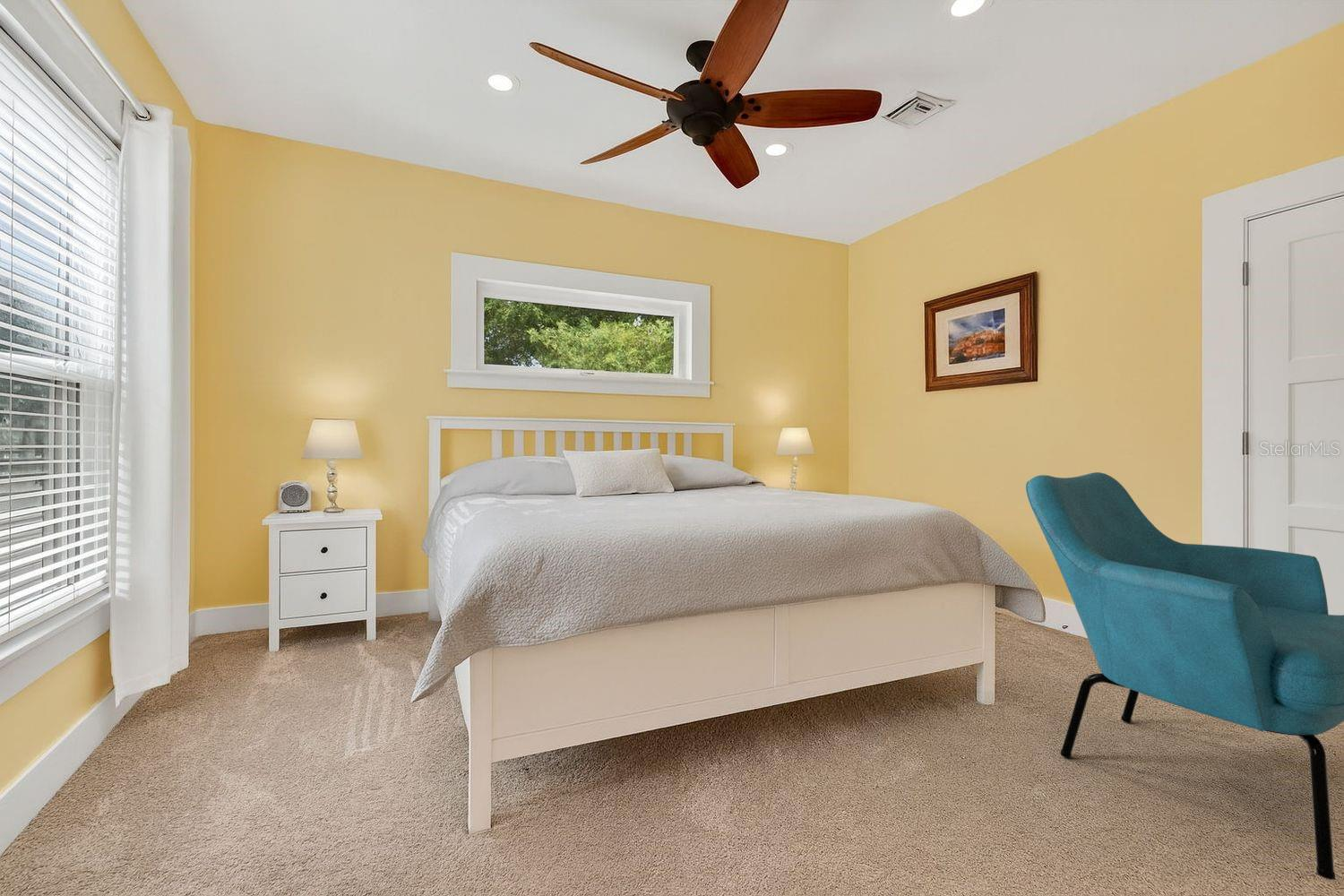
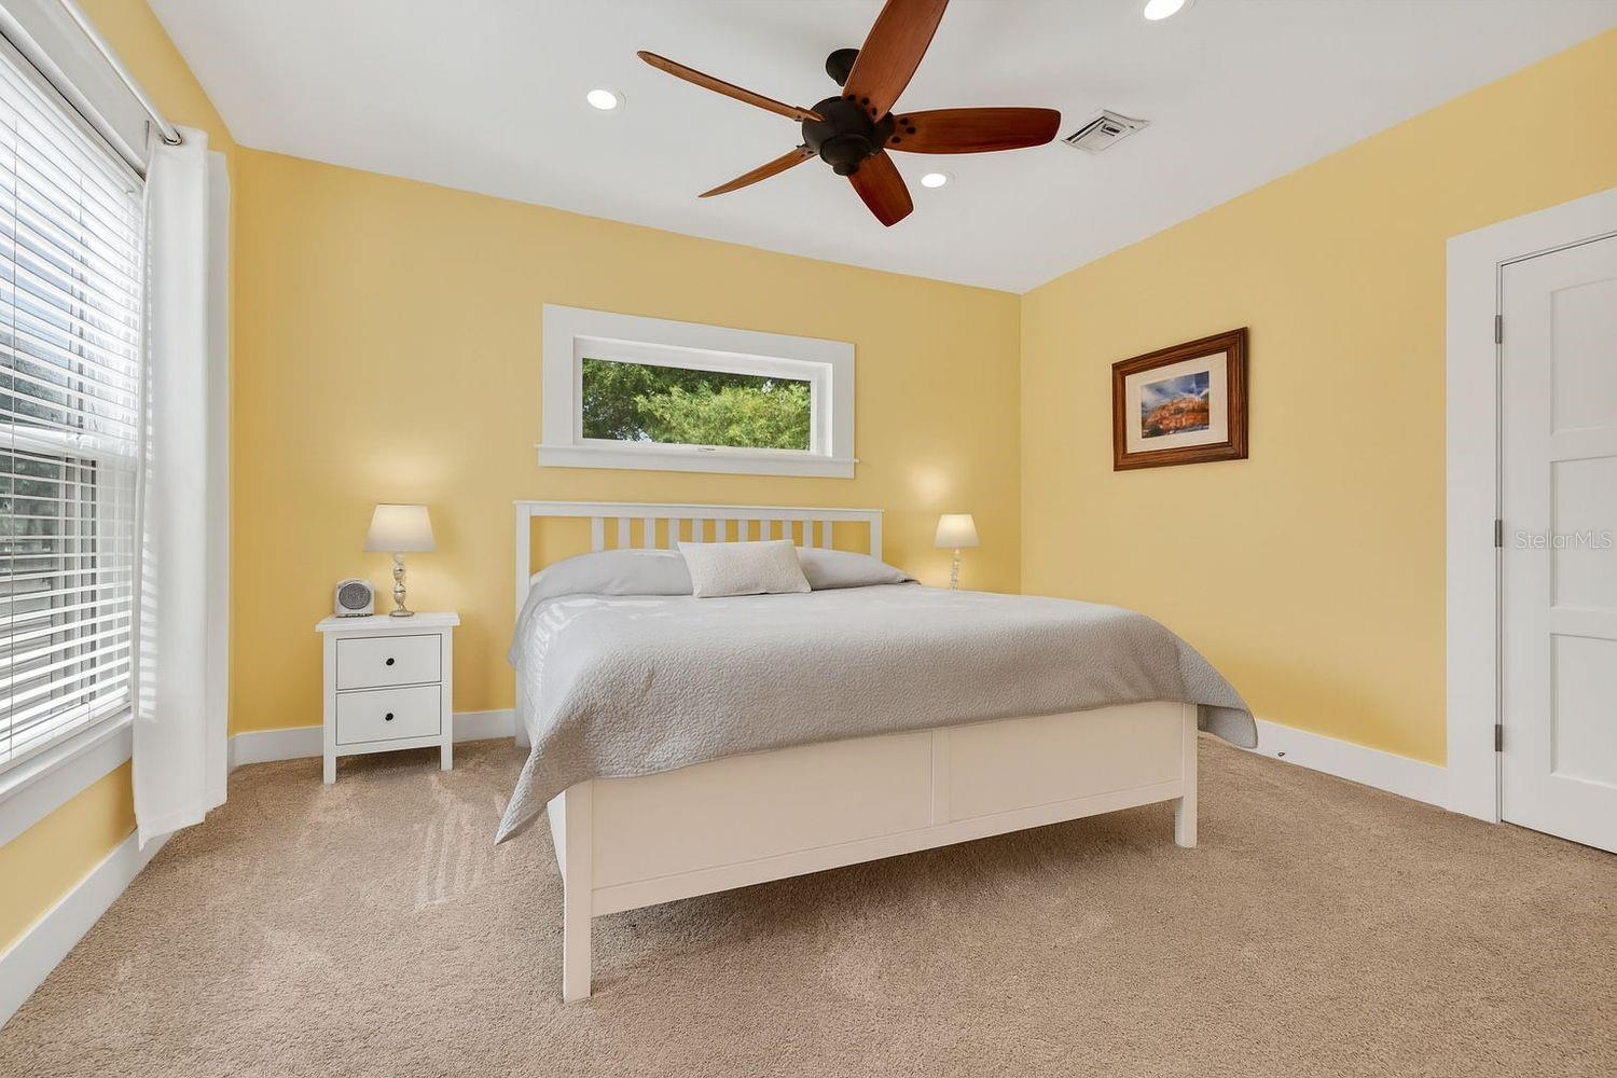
- armchair [1025,471,1344,881]
